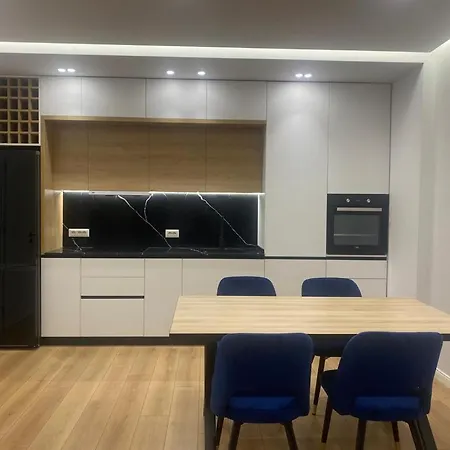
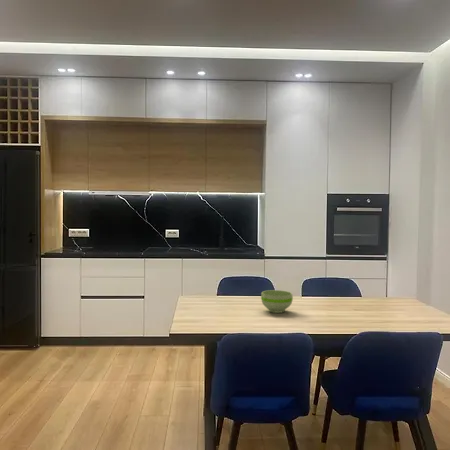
+ bowl [260,289,294,314]
